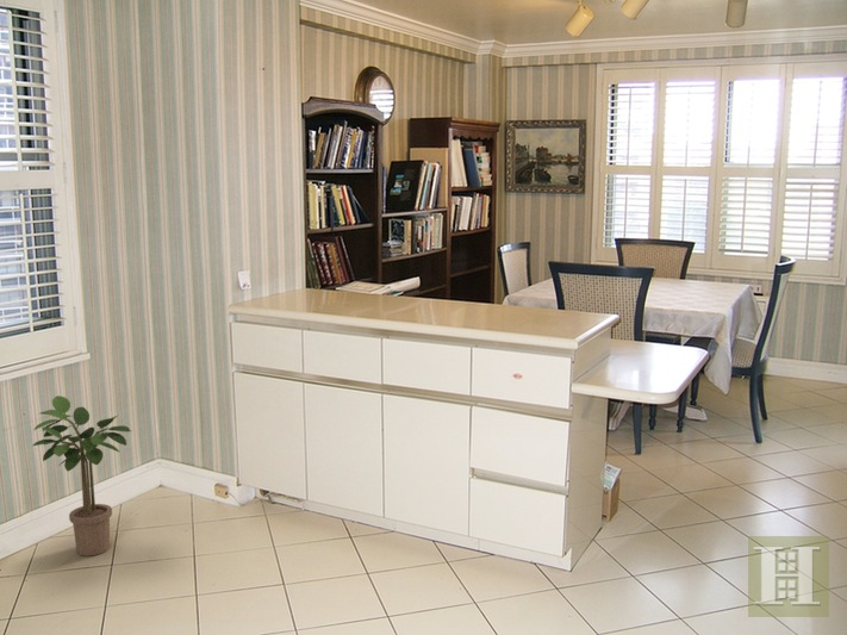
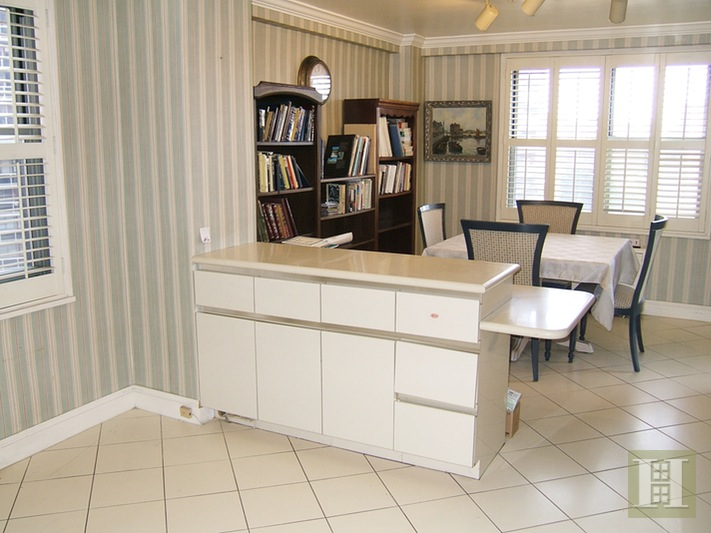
- potted plant [32,394,132,558]
